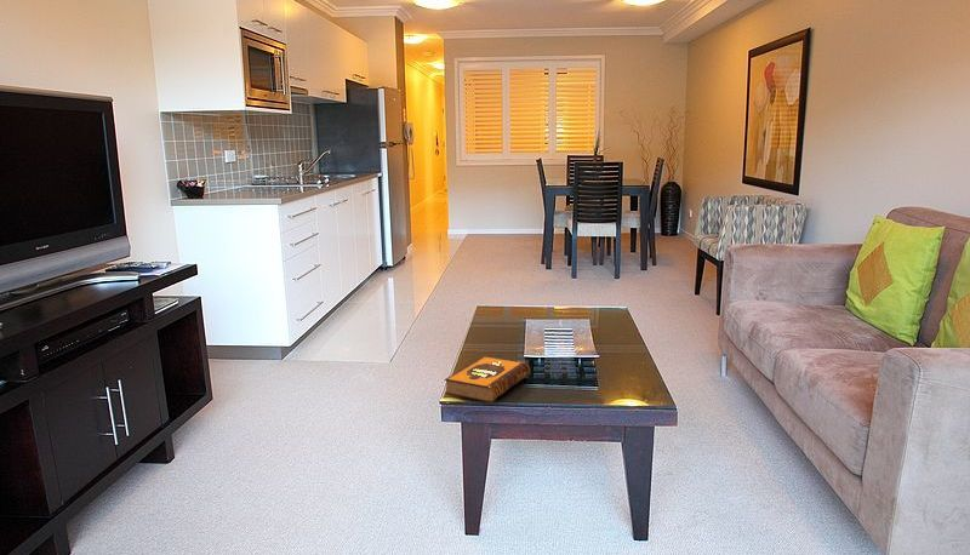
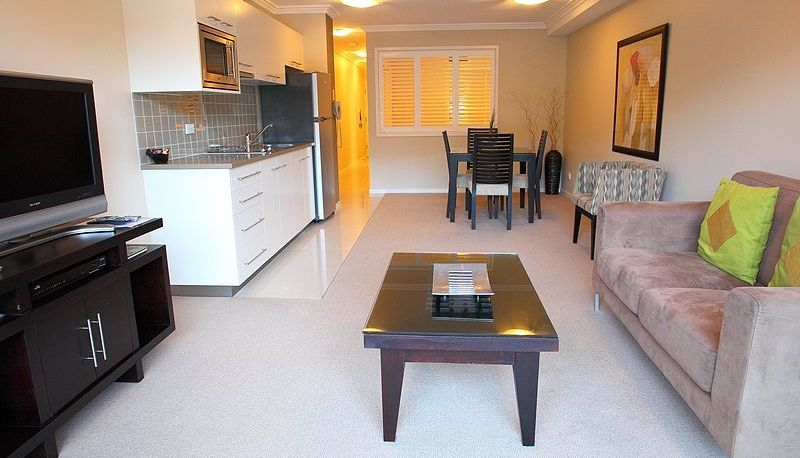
- hardback book [444,355,531,404]
